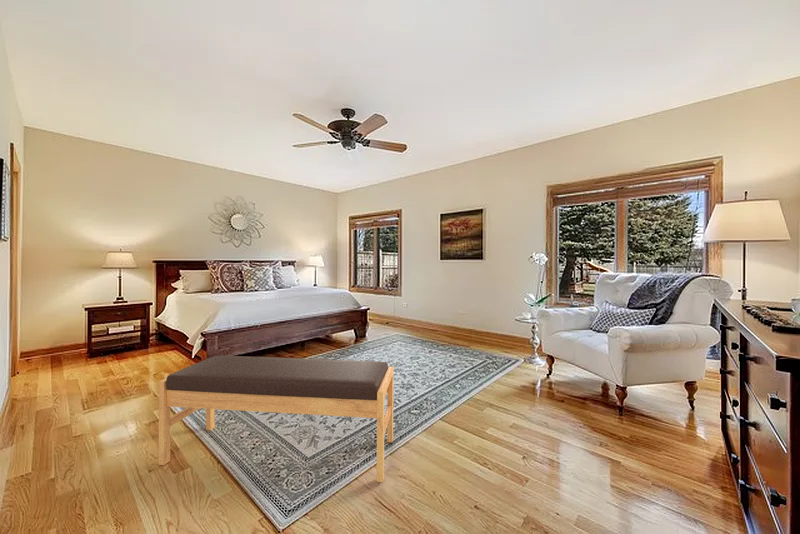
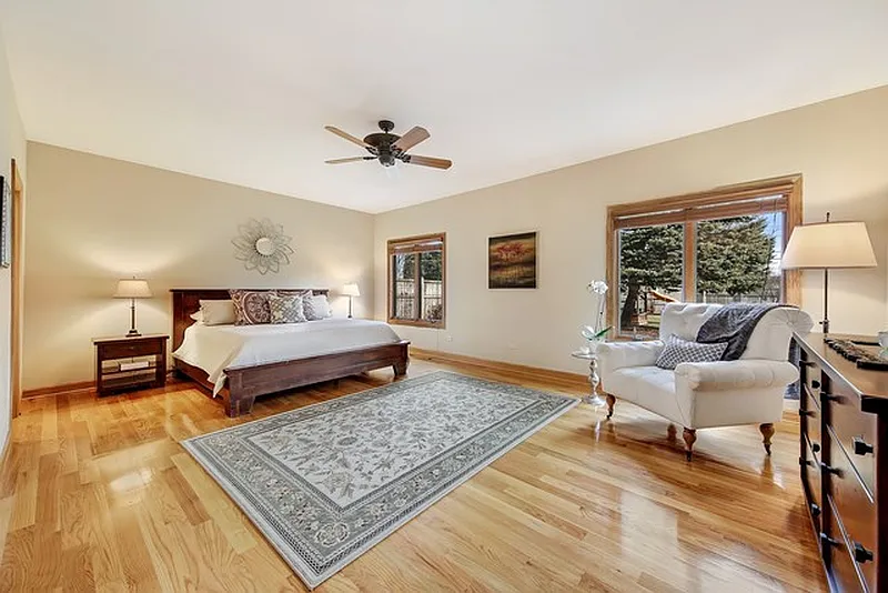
- bench [158,355,395,483]
